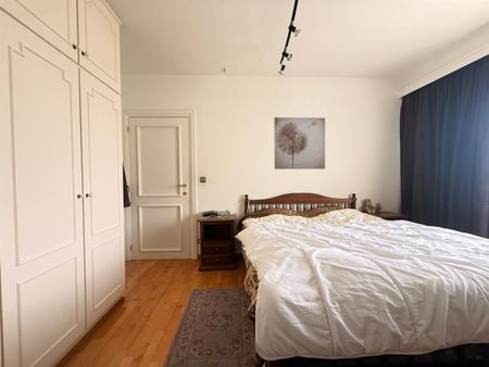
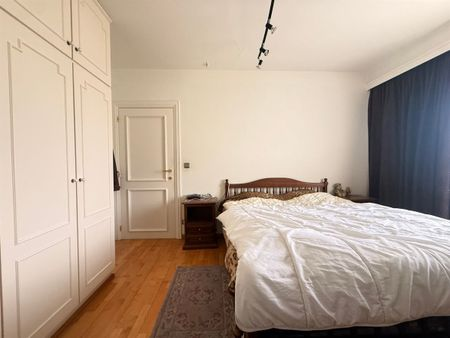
- wall art [274,116,326,170]
